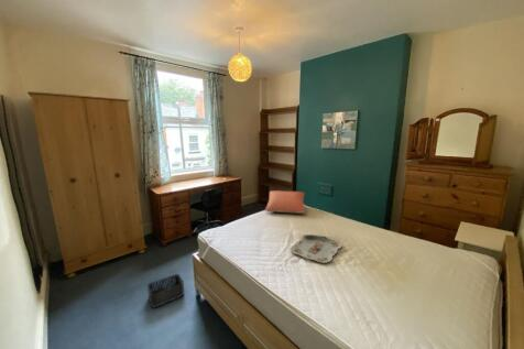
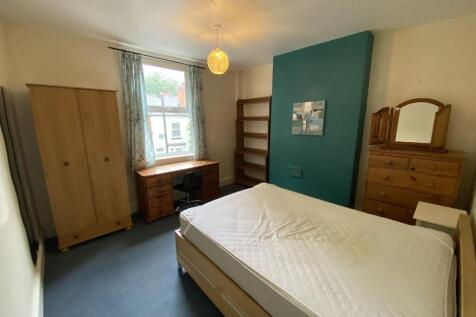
- serving tray [290,233,342,264]
- pillow [264,189,306,215]
- storage bin [146,273,185,309]
